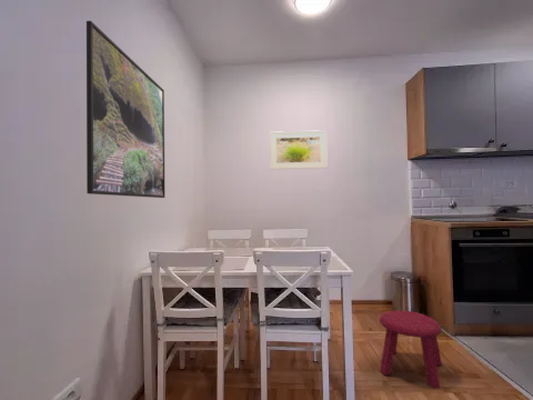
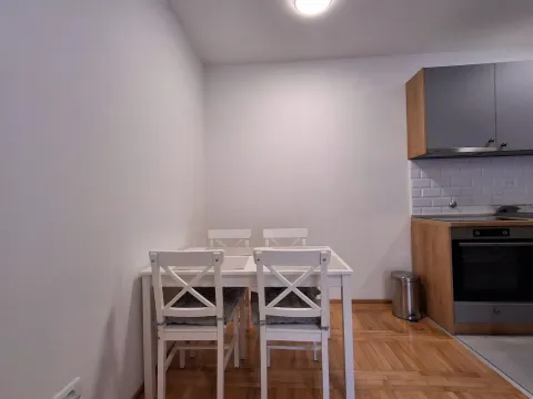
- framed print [269,129,329,170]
- stool [379,309,443,390]
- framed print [86,20,165,199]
